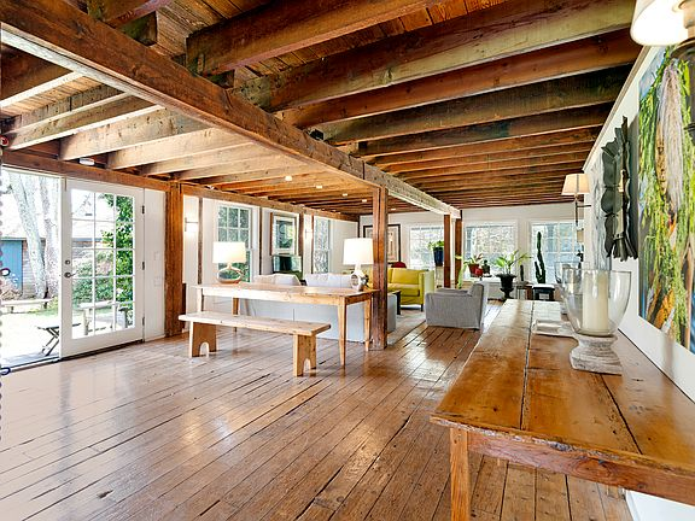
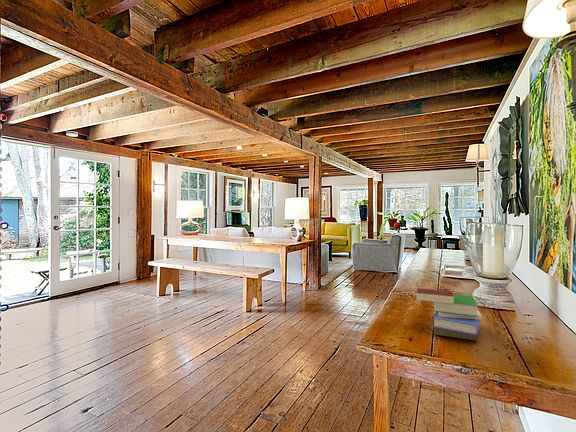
+ book [416,287,483,342]
